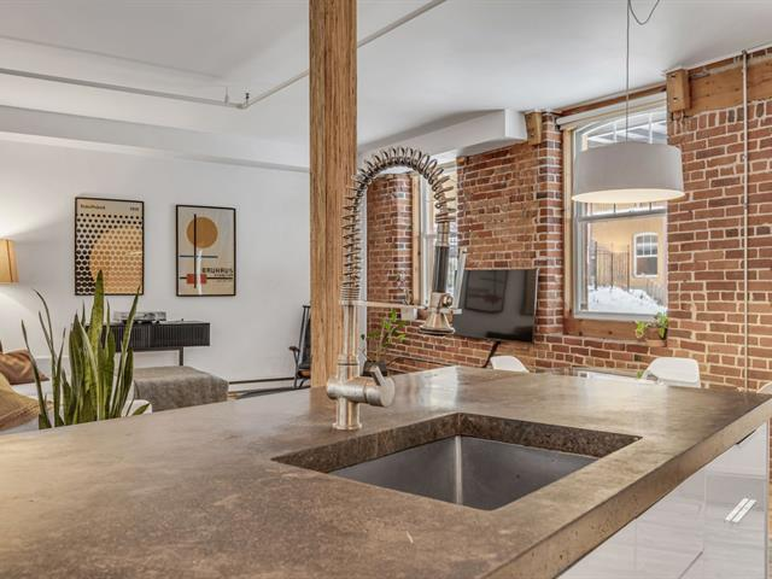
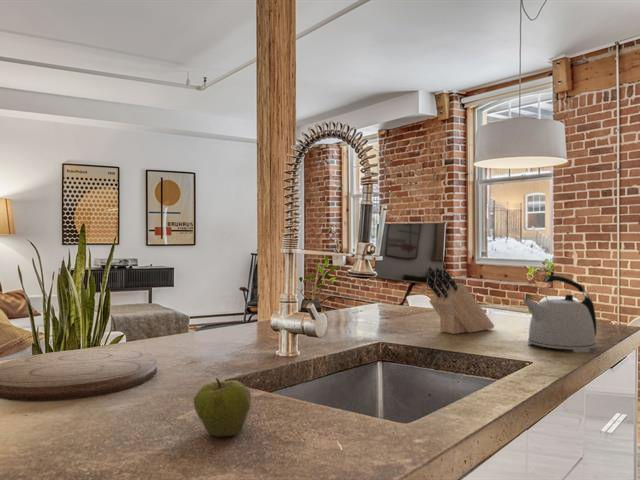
+ cutting board [0,348,158,402]
+ knife block [425,266,495,335]
+ kettle [522,274,597,353]
+ apple [193,377,252,437]
